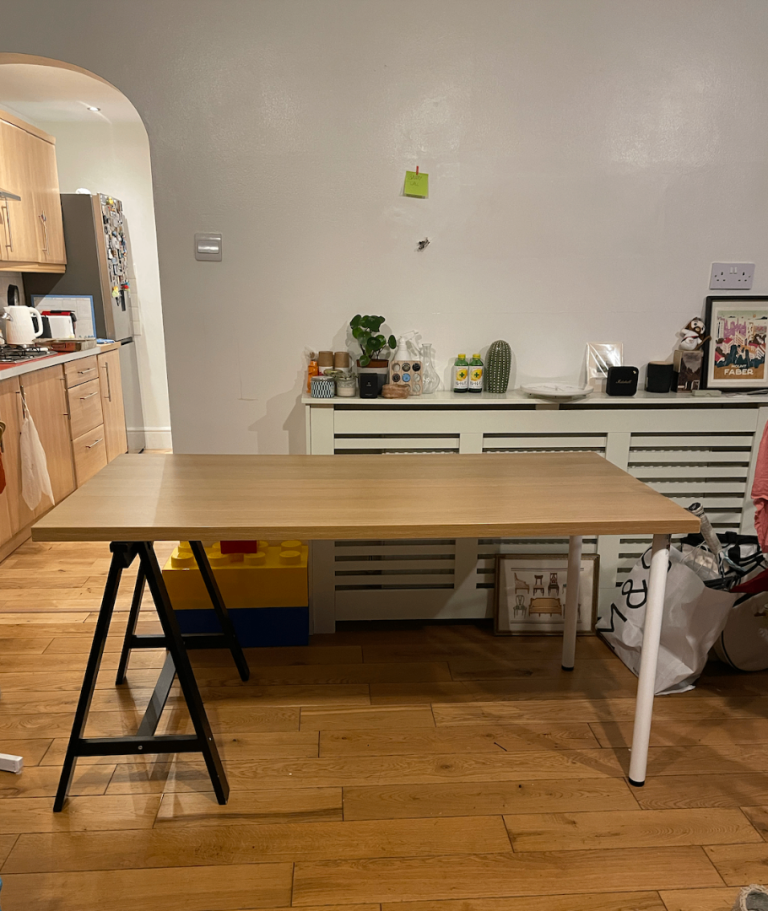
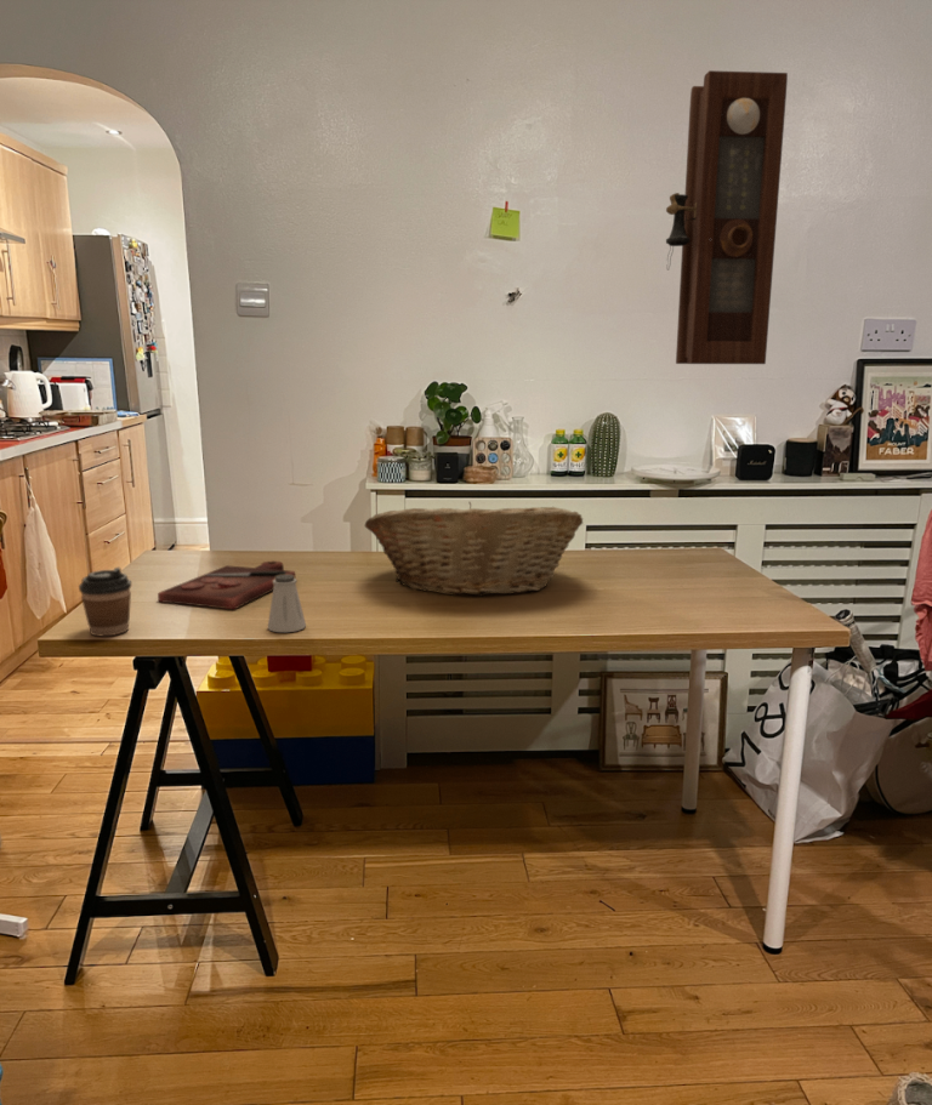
+ cutting board [157,559,297,610]
+ fruit basket [364,501,584,597]
+ pendulum clock [665,69,789,365]
+ saltshaker [267,575,307,633]
+ coffee cup [78,566,132,637]
